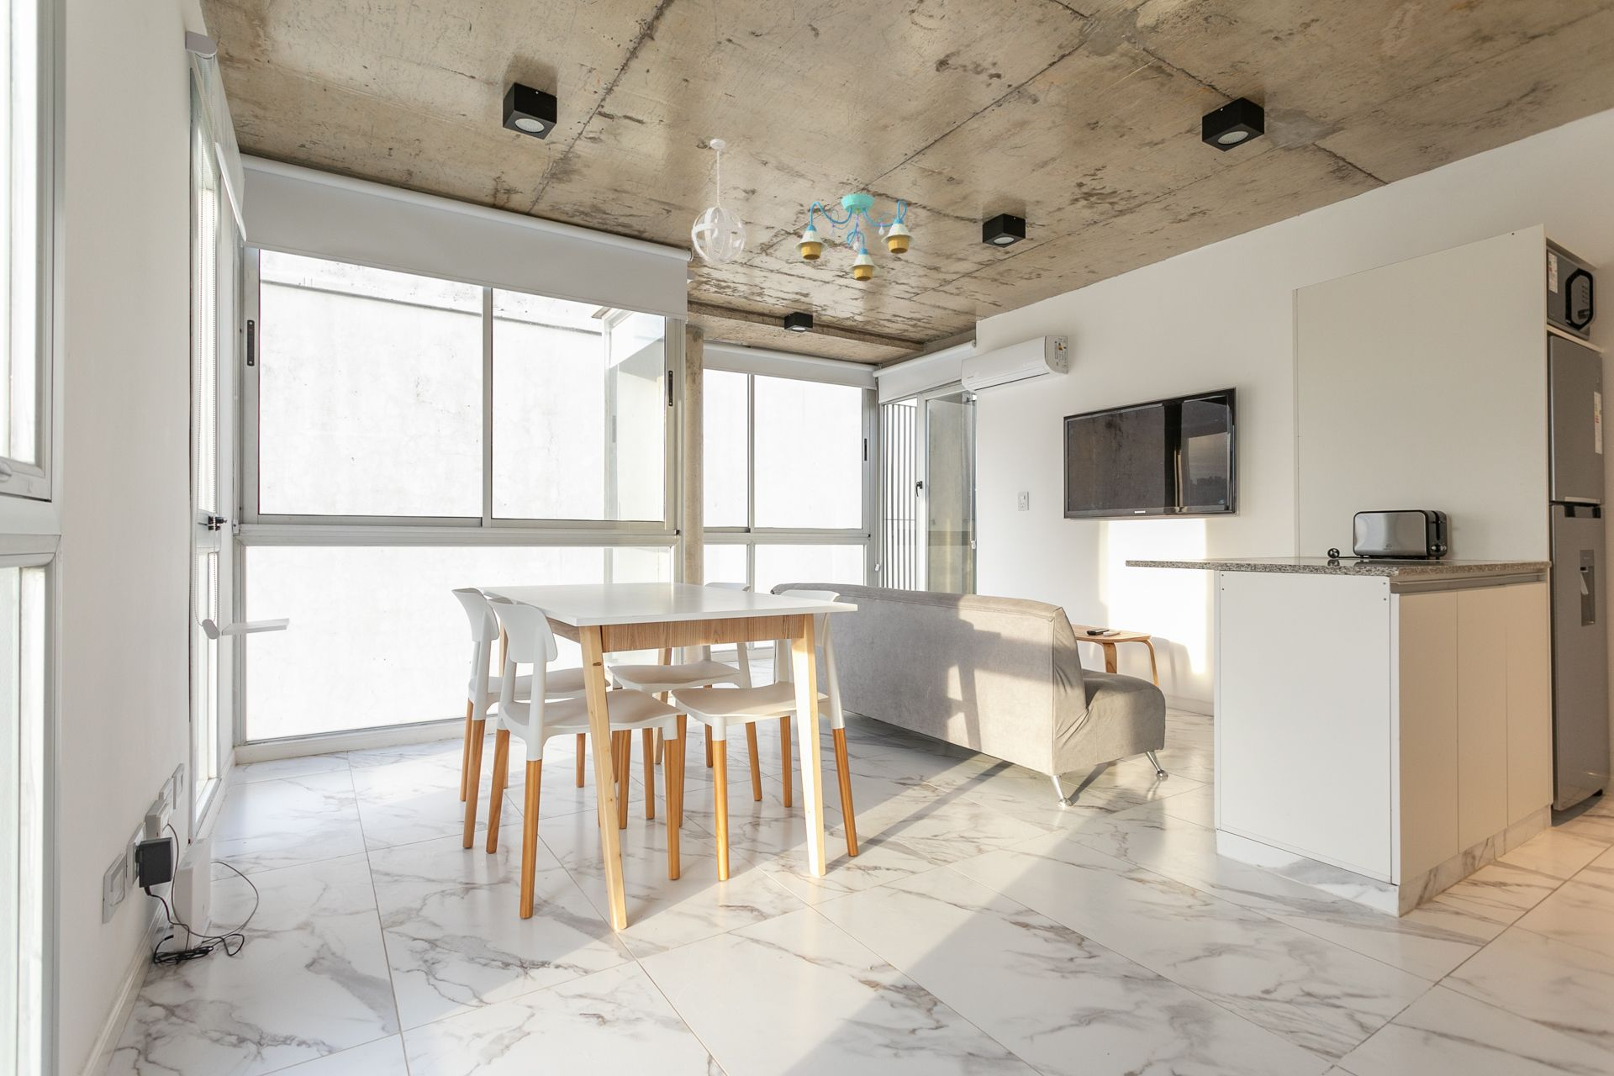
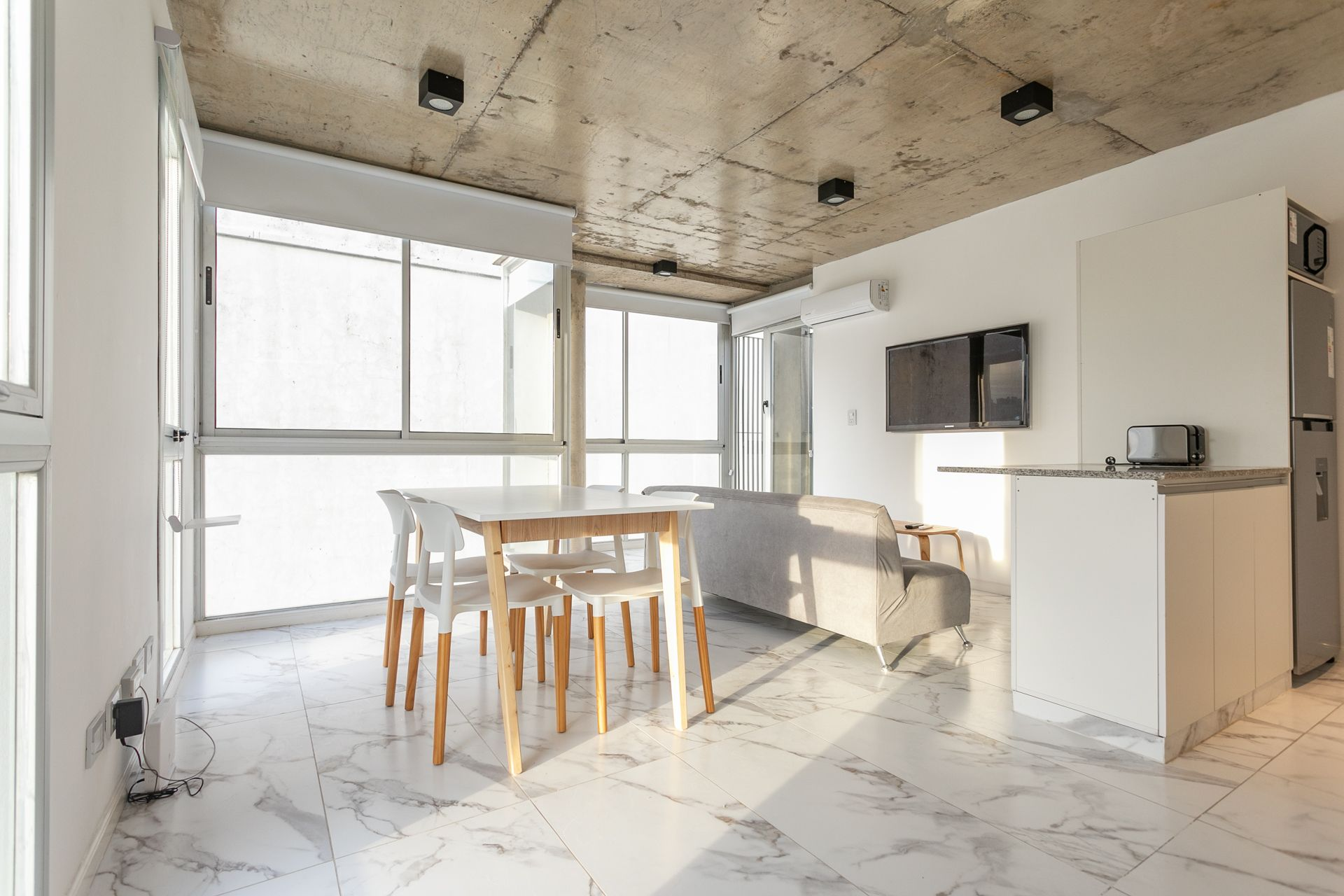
- ceiling light fixture [794,192,917,282]
- pendant light [691,138,747,265]
